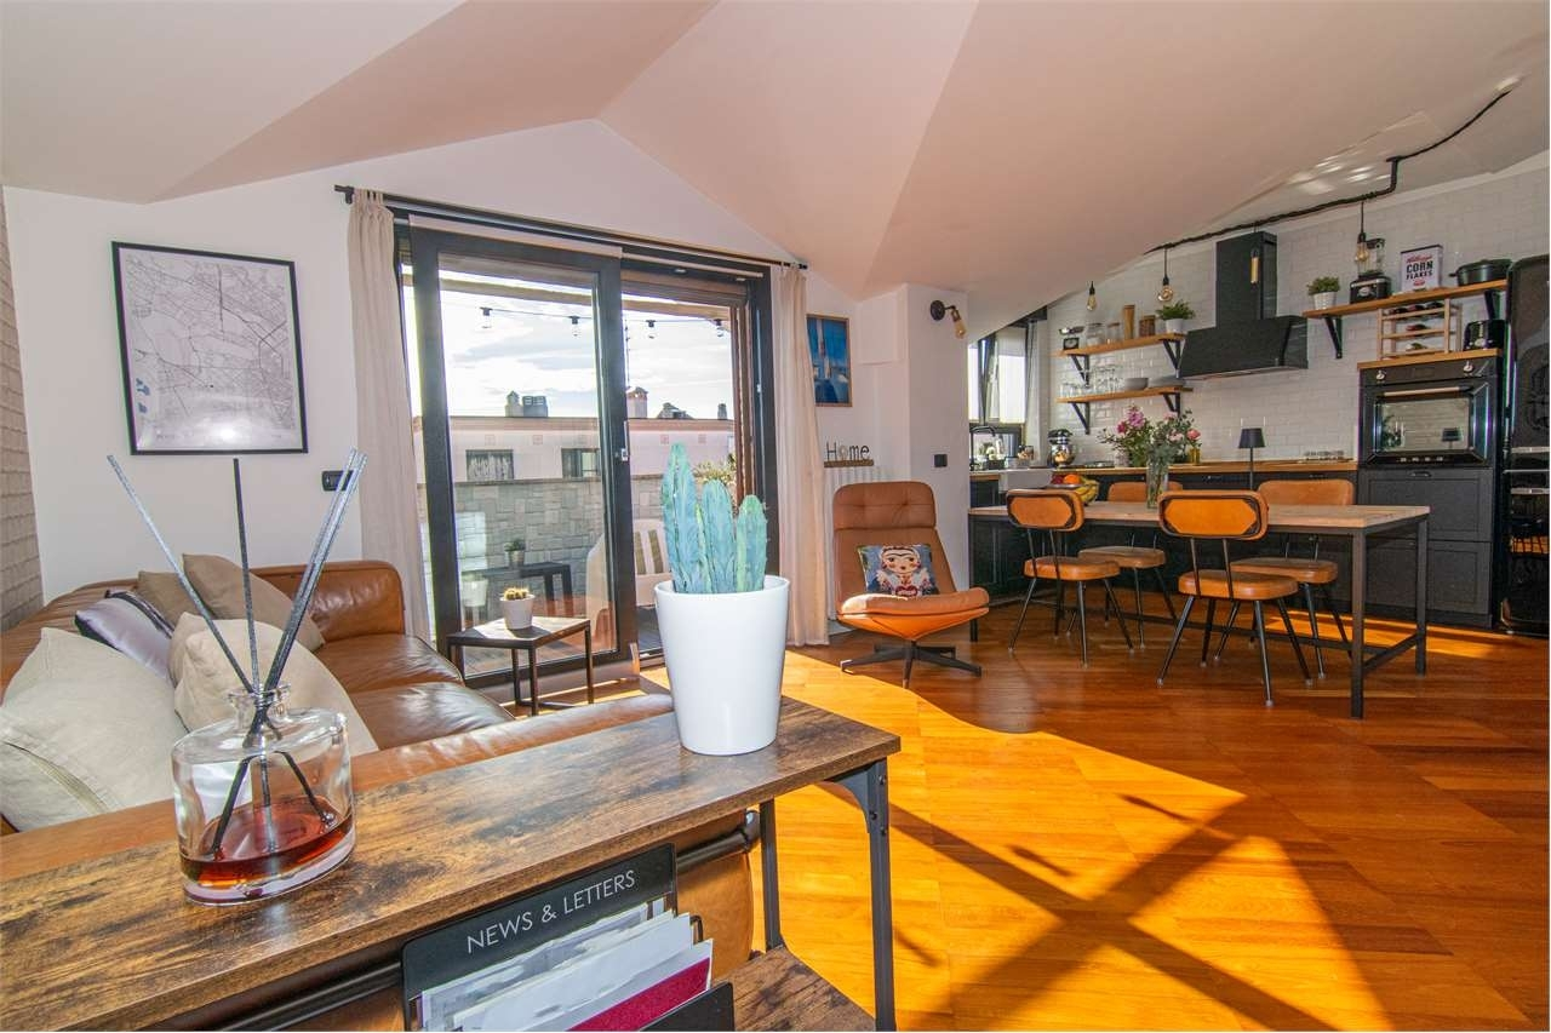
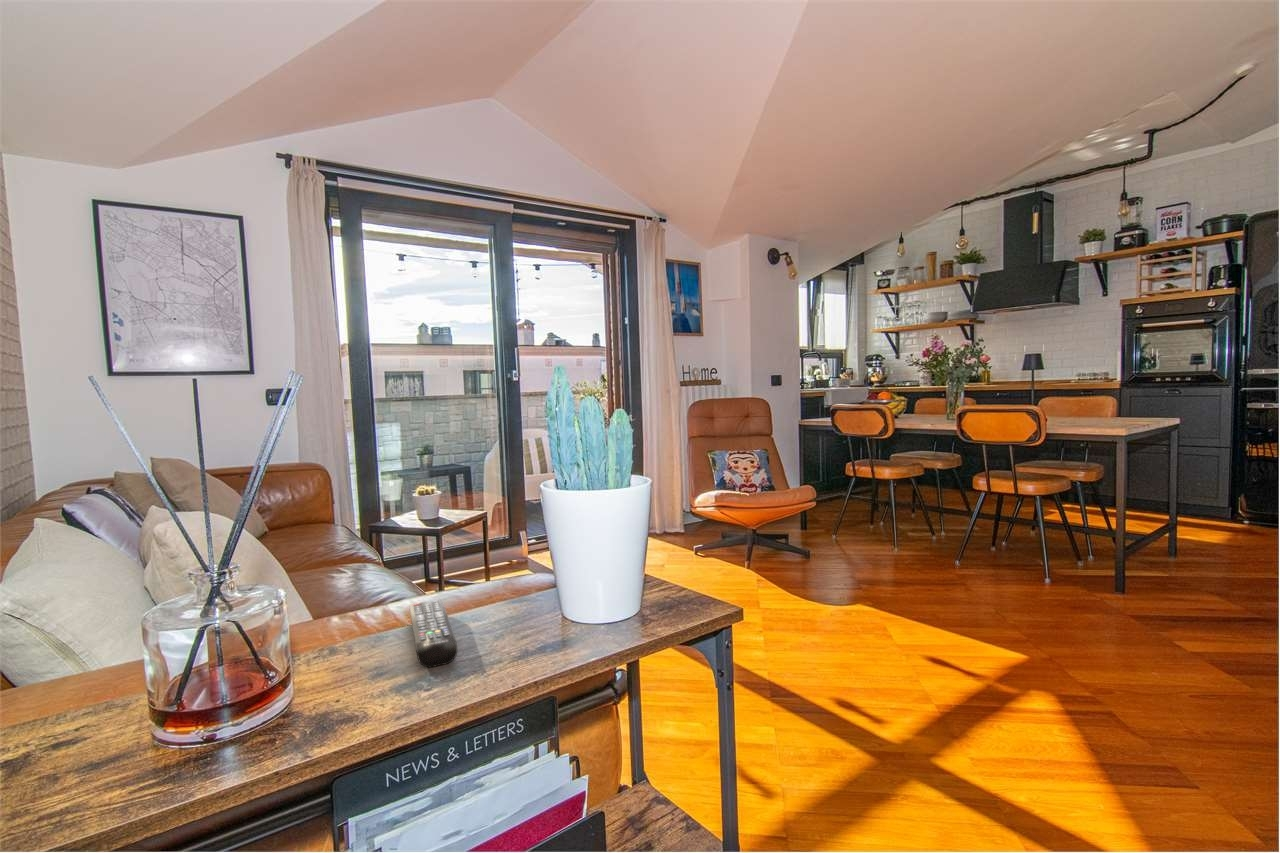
+ remote control [408,598,458,669]
